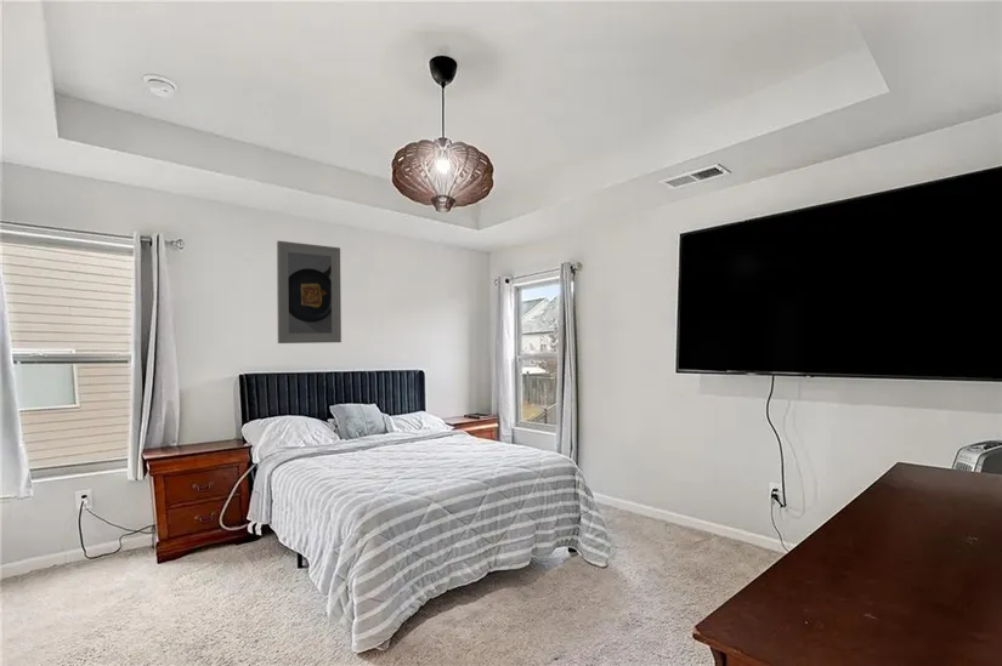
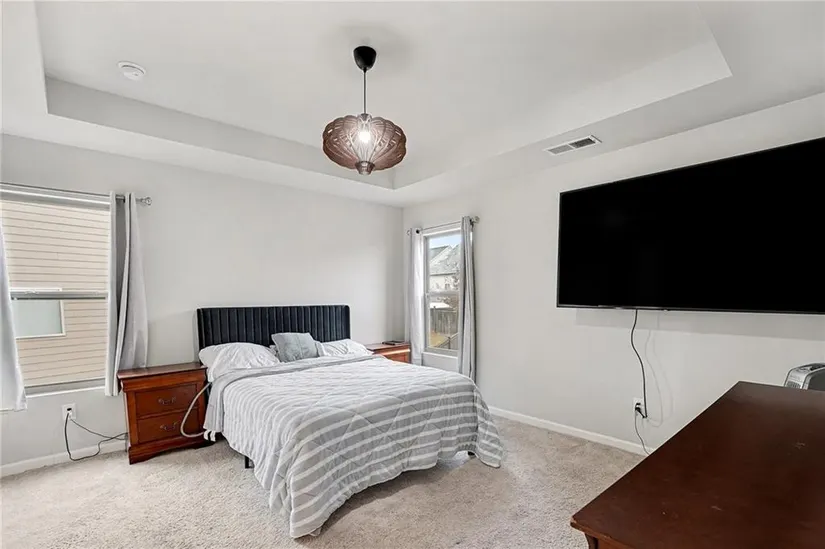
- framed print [276,240,343,345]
